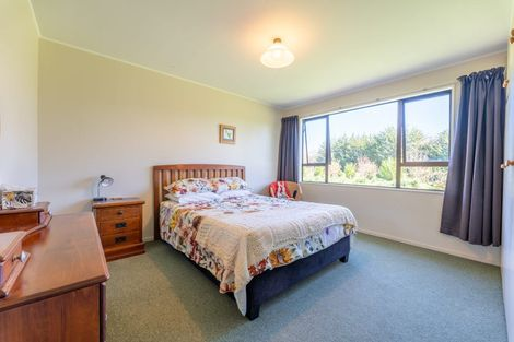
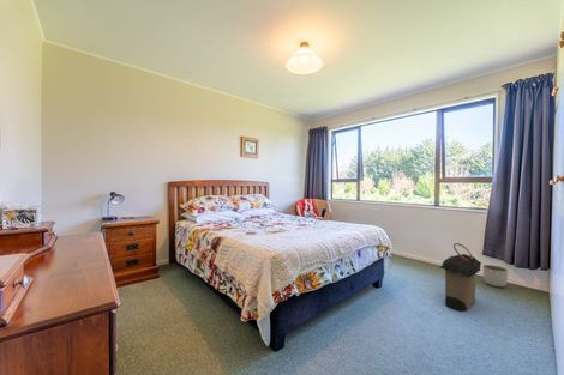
+ planter [482,264,509,288]
+ laundry hamper [439,242,482,313]
